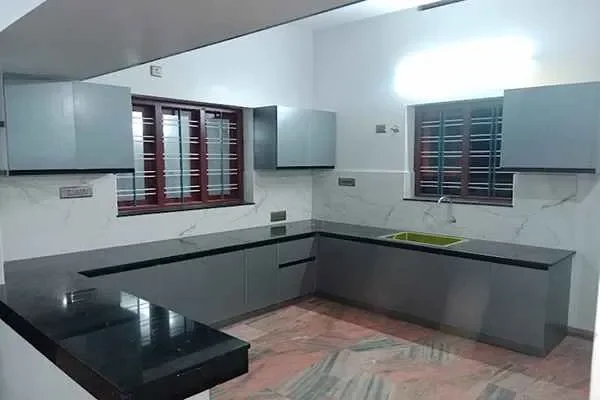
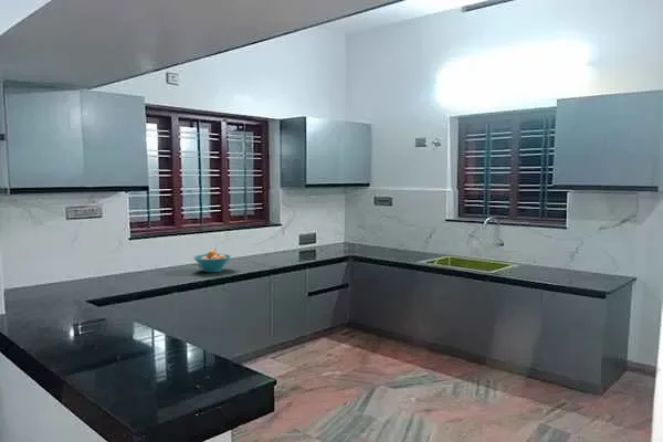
+ fruit bowl [192,249,232,273]
